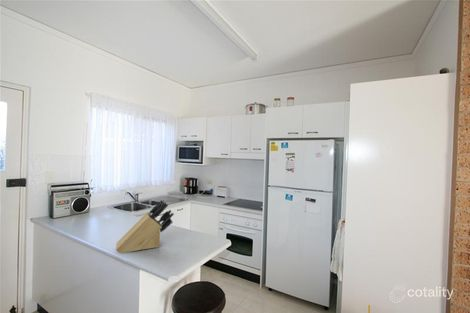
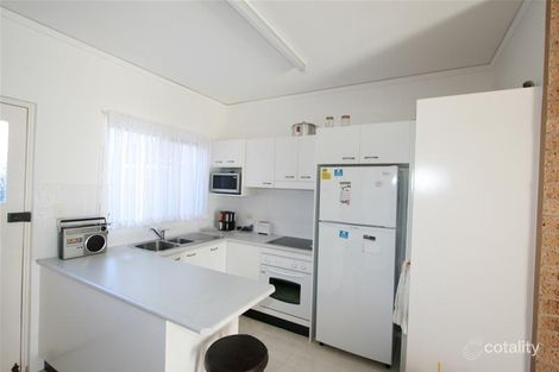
- knife block [115,199,175,254]
